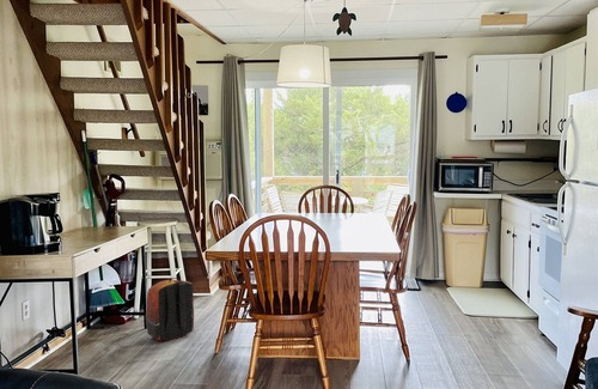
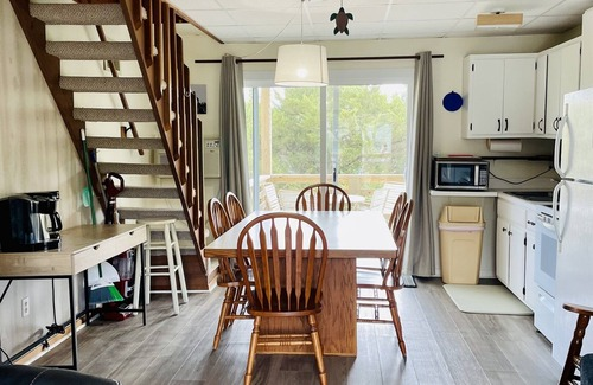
- backpack [145,275,195,341]
